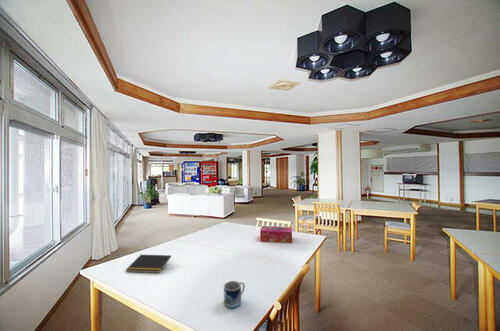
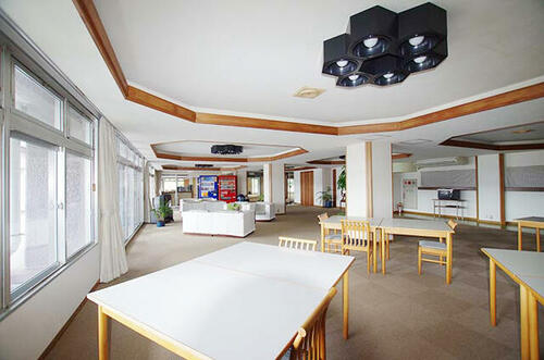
- mug [223,280,246,310]
- notepad [125,254,172,274]
- tissue box [259,225,293,244]
